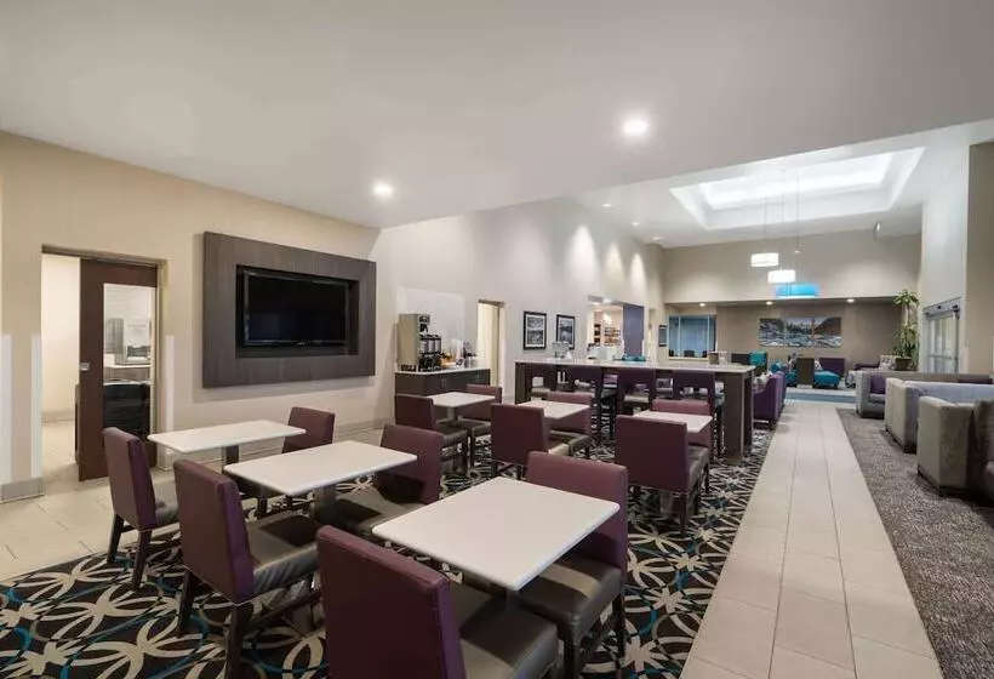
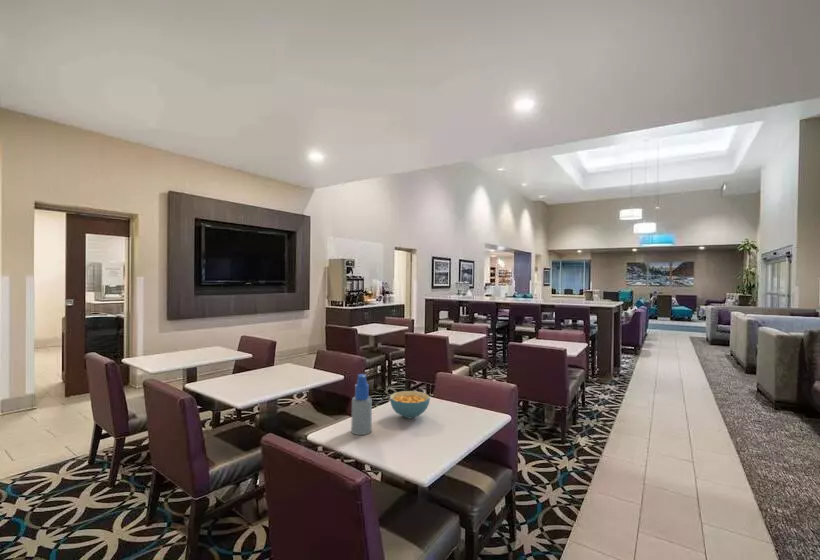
+ spray bottle [350,373,373,436]
+ cereal bowl [389,390,431,419]
